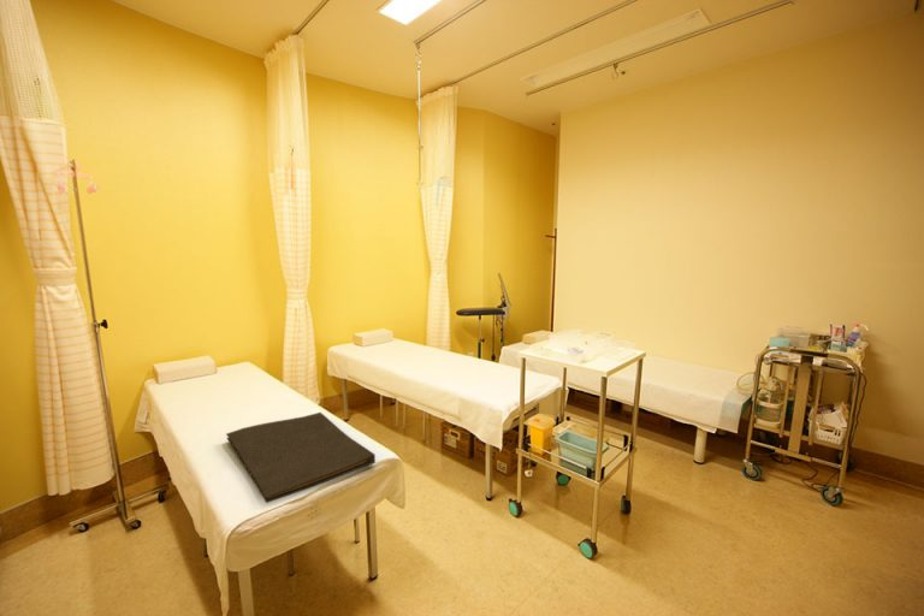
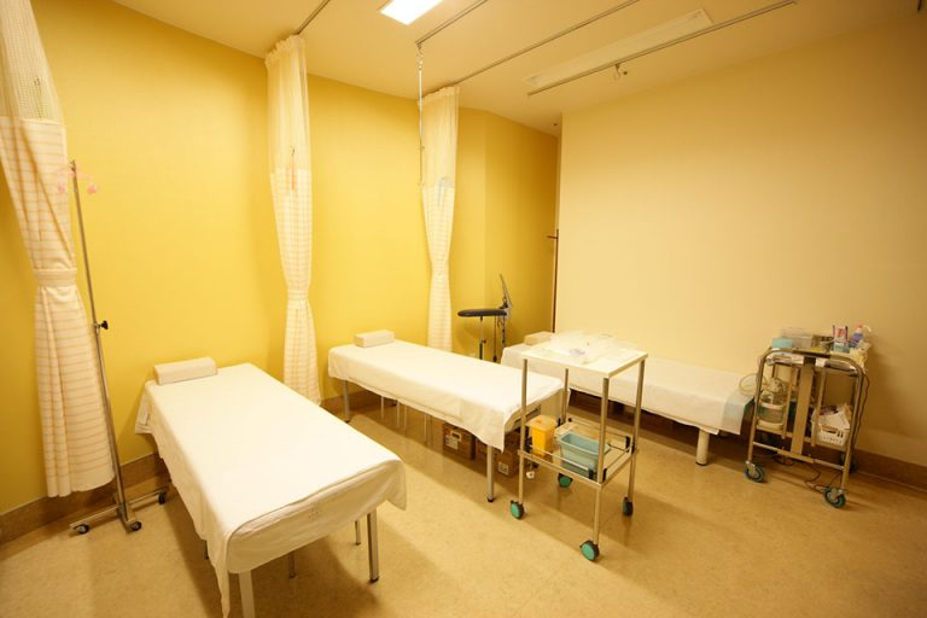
- hand towel [225,411,377,504]
